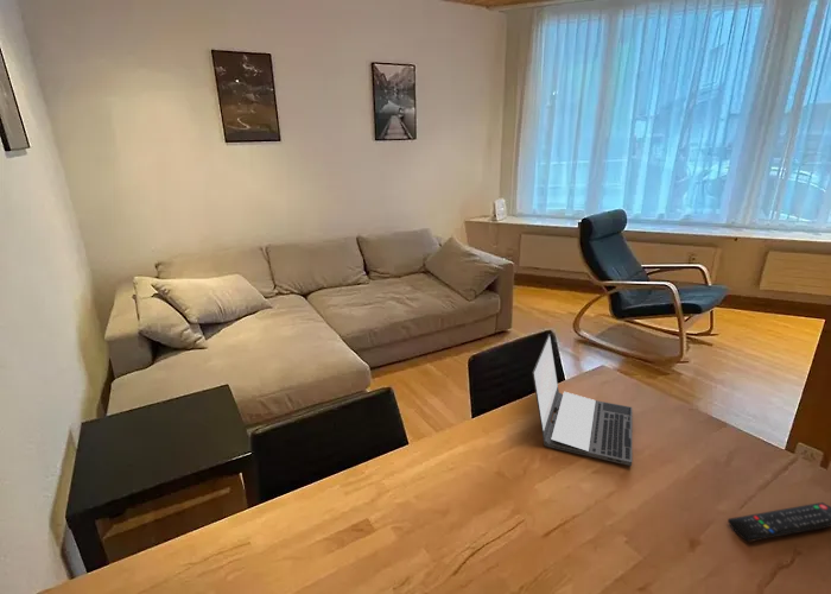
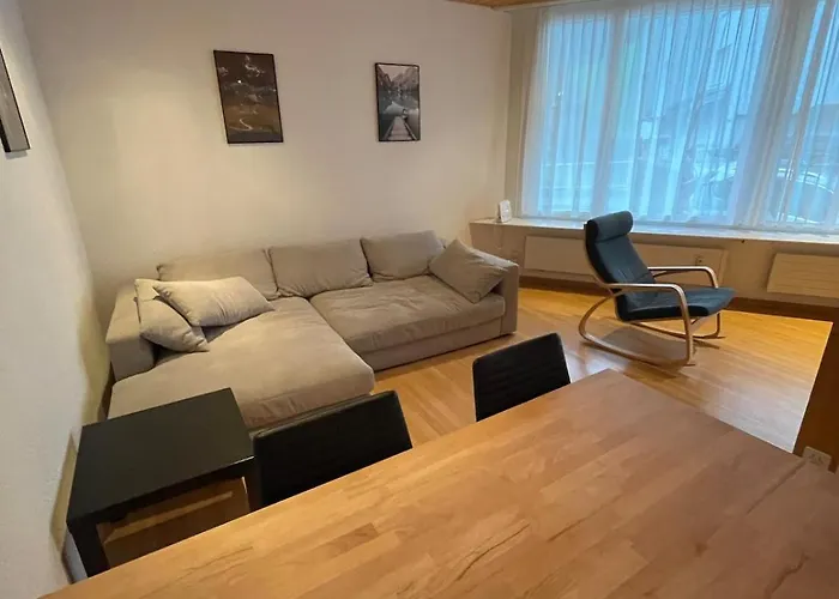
- remote control [727,501,831,543]
- laptop [532,333,634,467]
